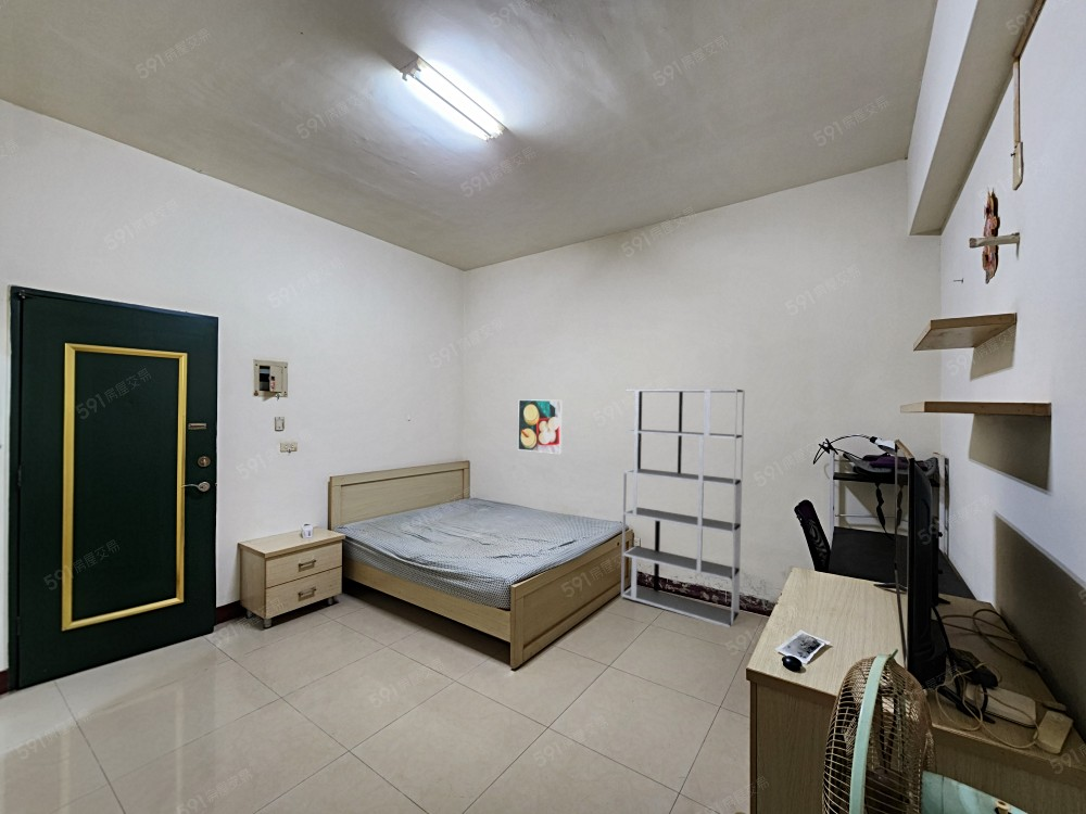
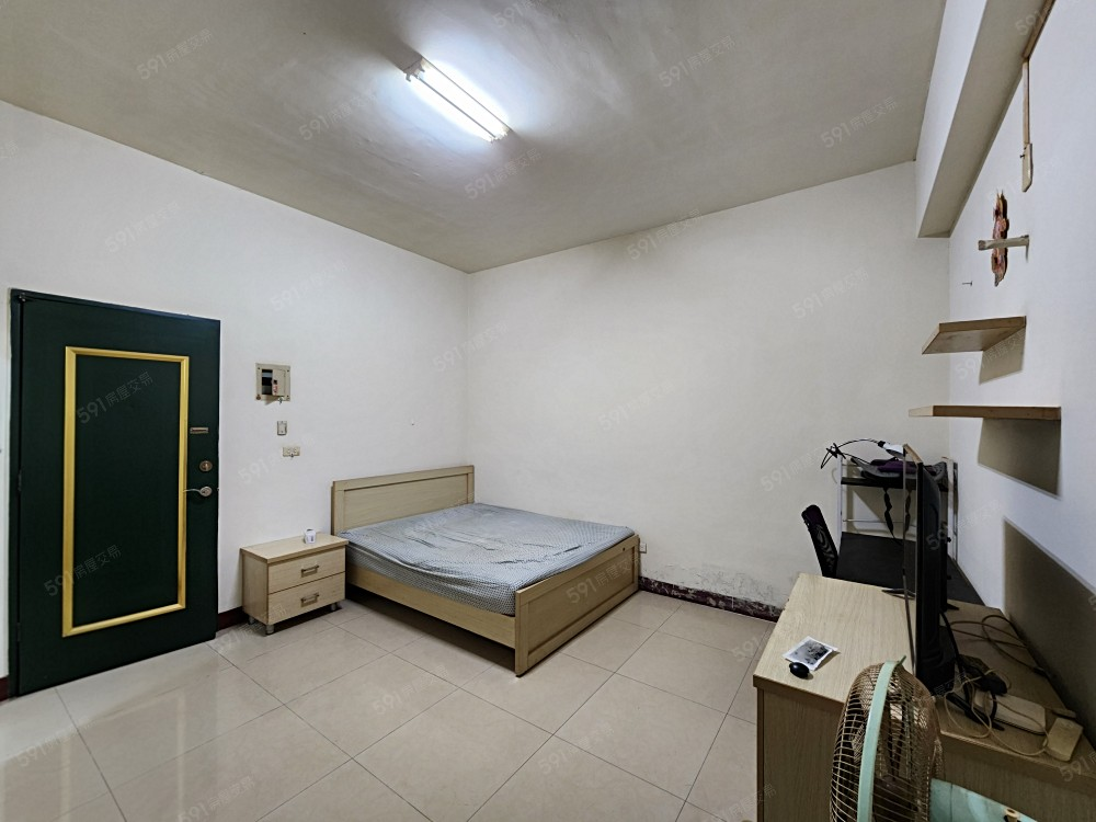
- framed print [517,398,564,455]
- shelving unit [620,389,746,628]
